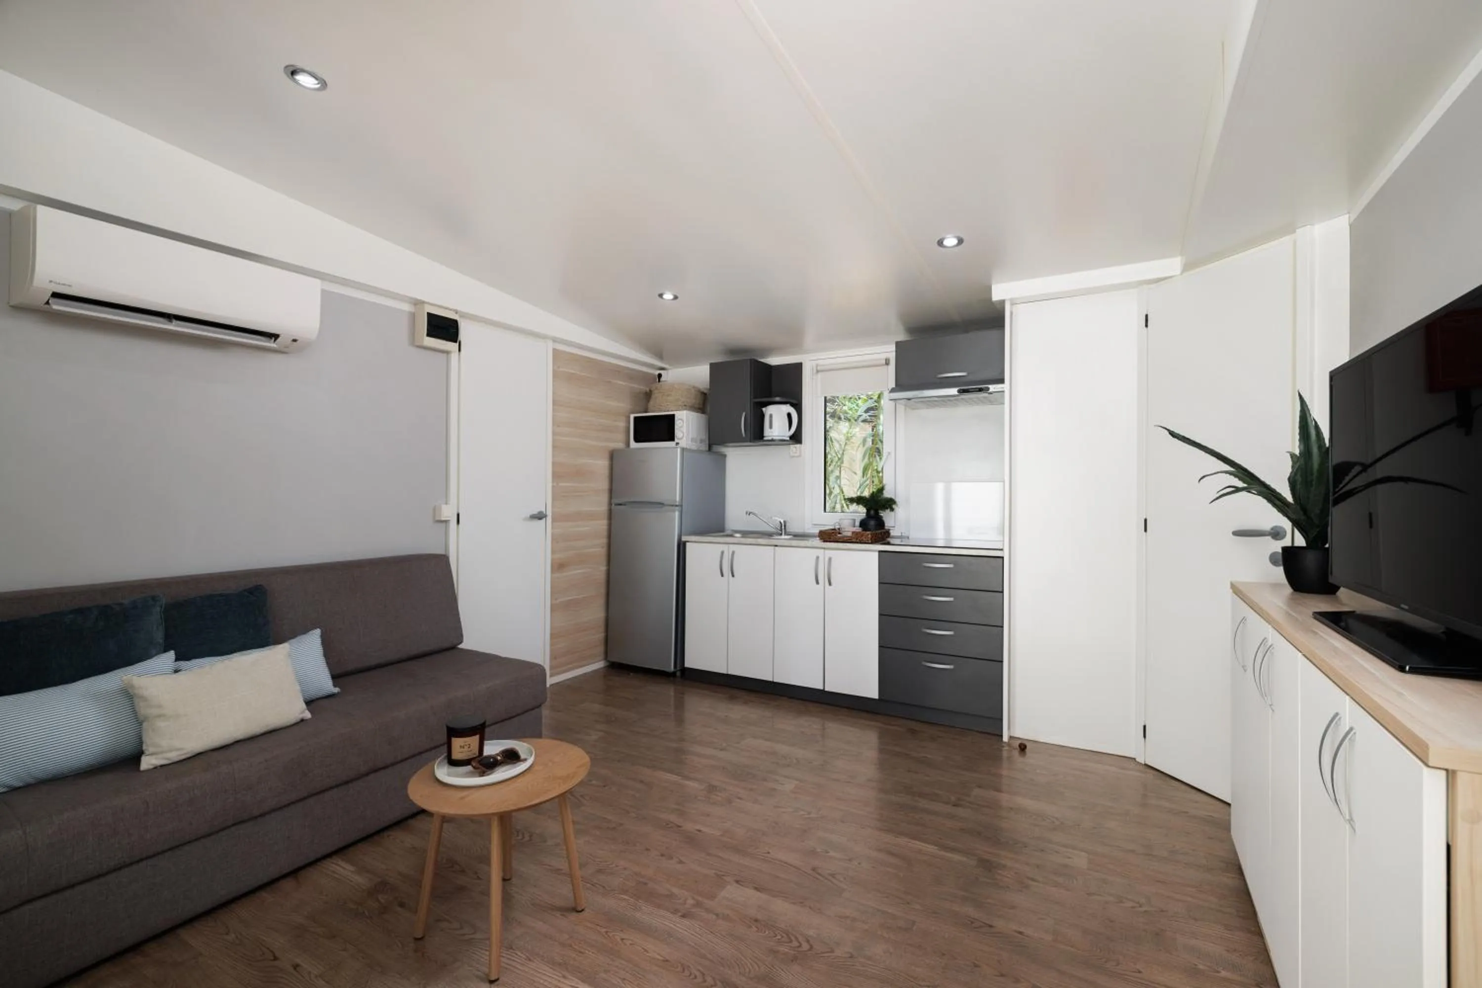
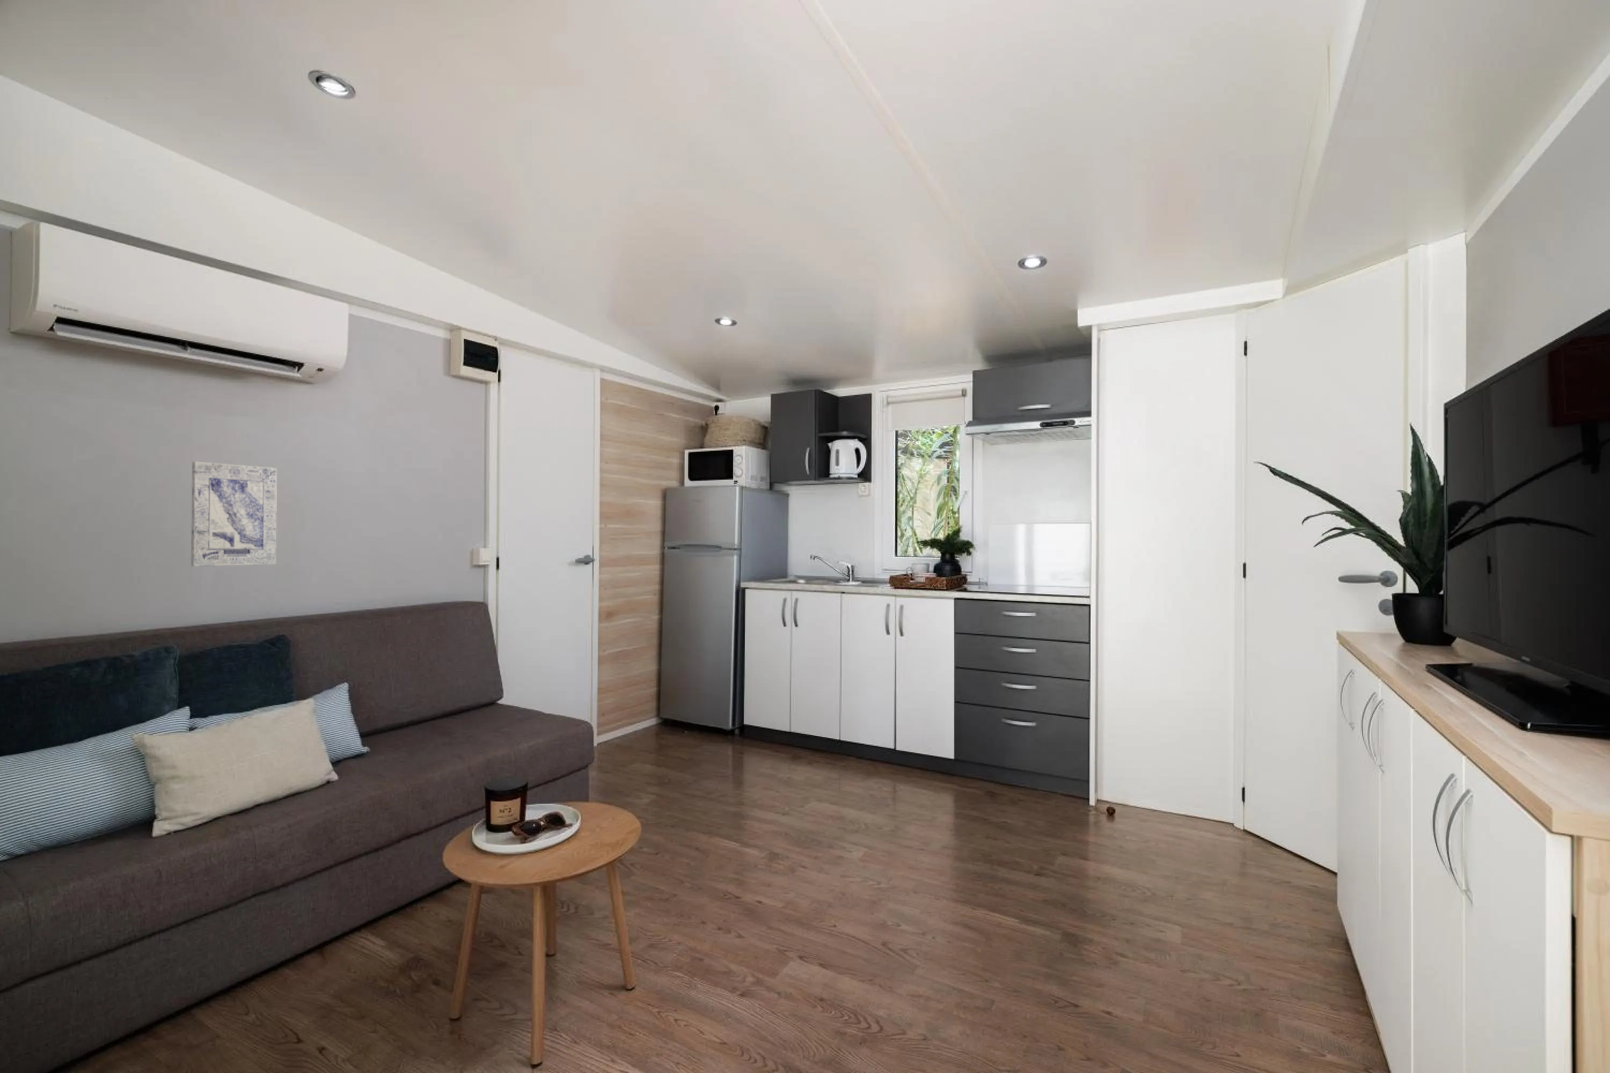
+ wall art [190,461,278,568]
